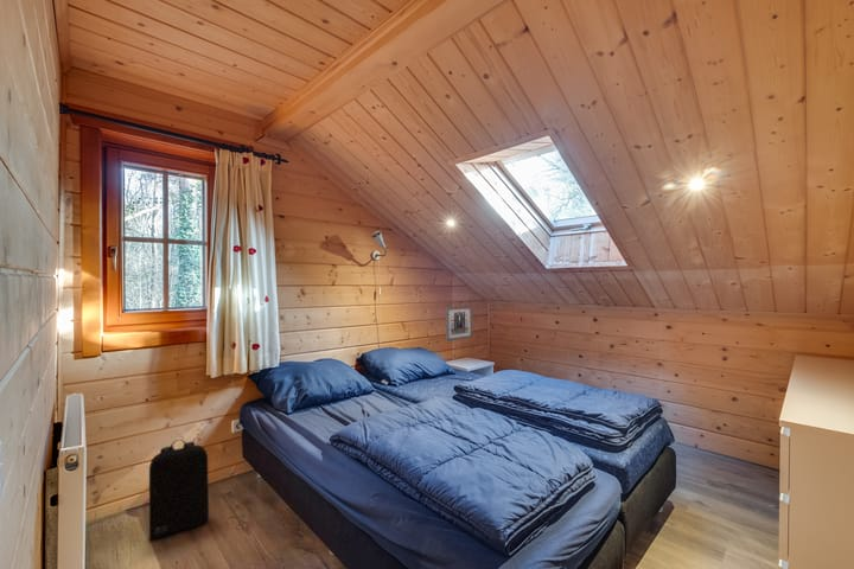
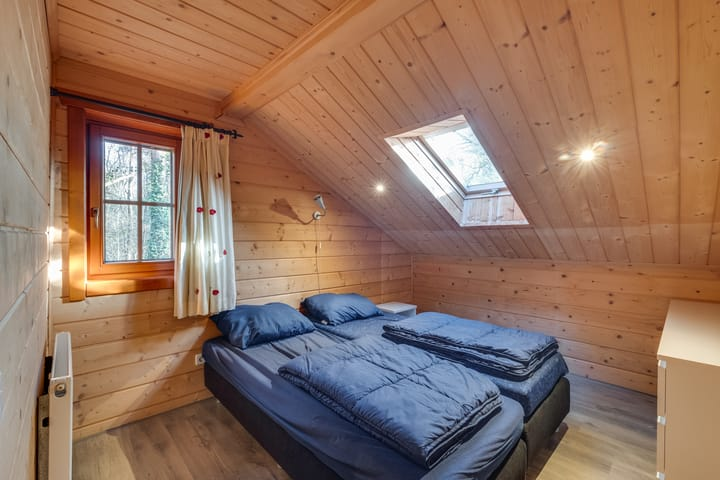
- wall art [445,305,473,343]
- backpack [148,439,210,541]
